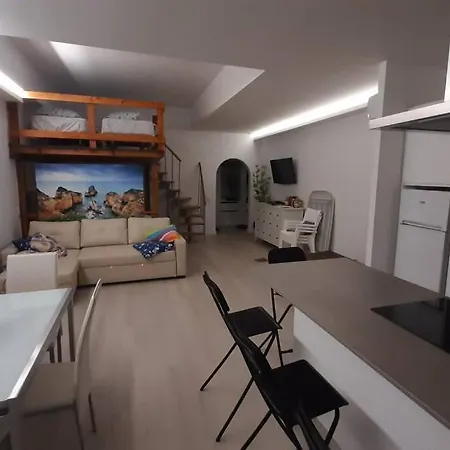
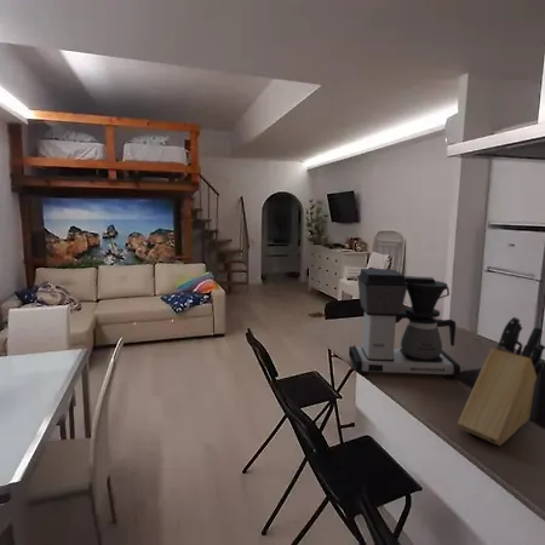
+ knife block [457,316,545,447]
+ coffee maker [348,268,461,380]
